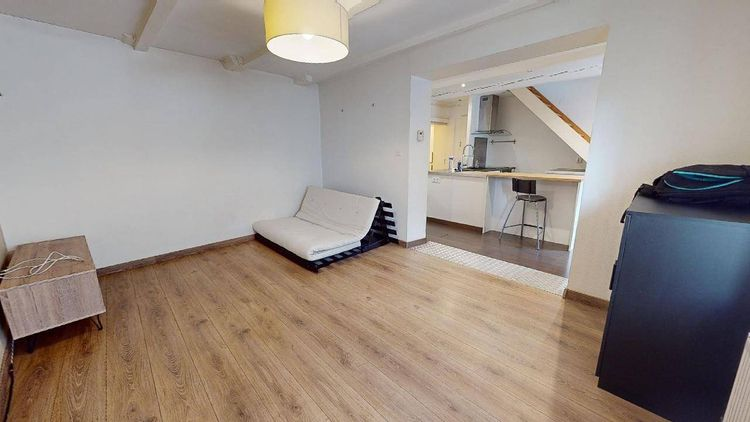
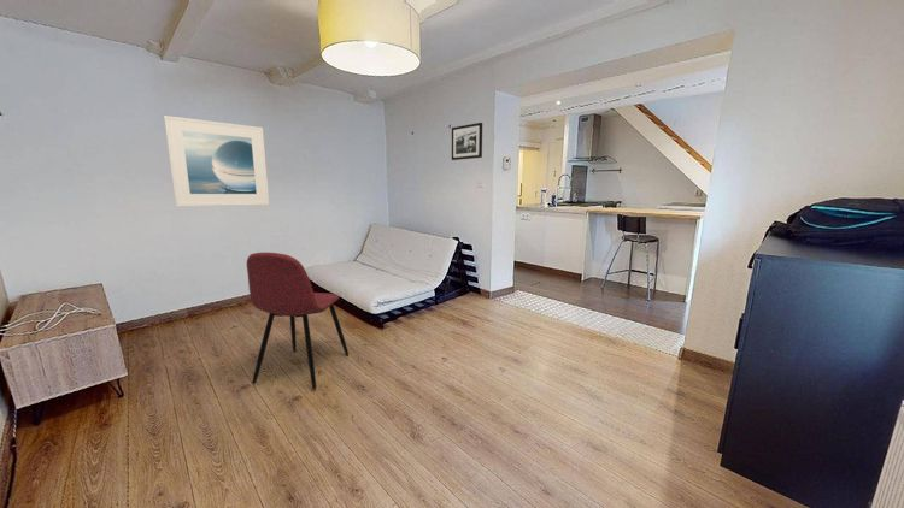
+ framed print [163,114,270,208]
+ picture frame [451,122,483,161]
+ dining chair [246,252,350,391]
